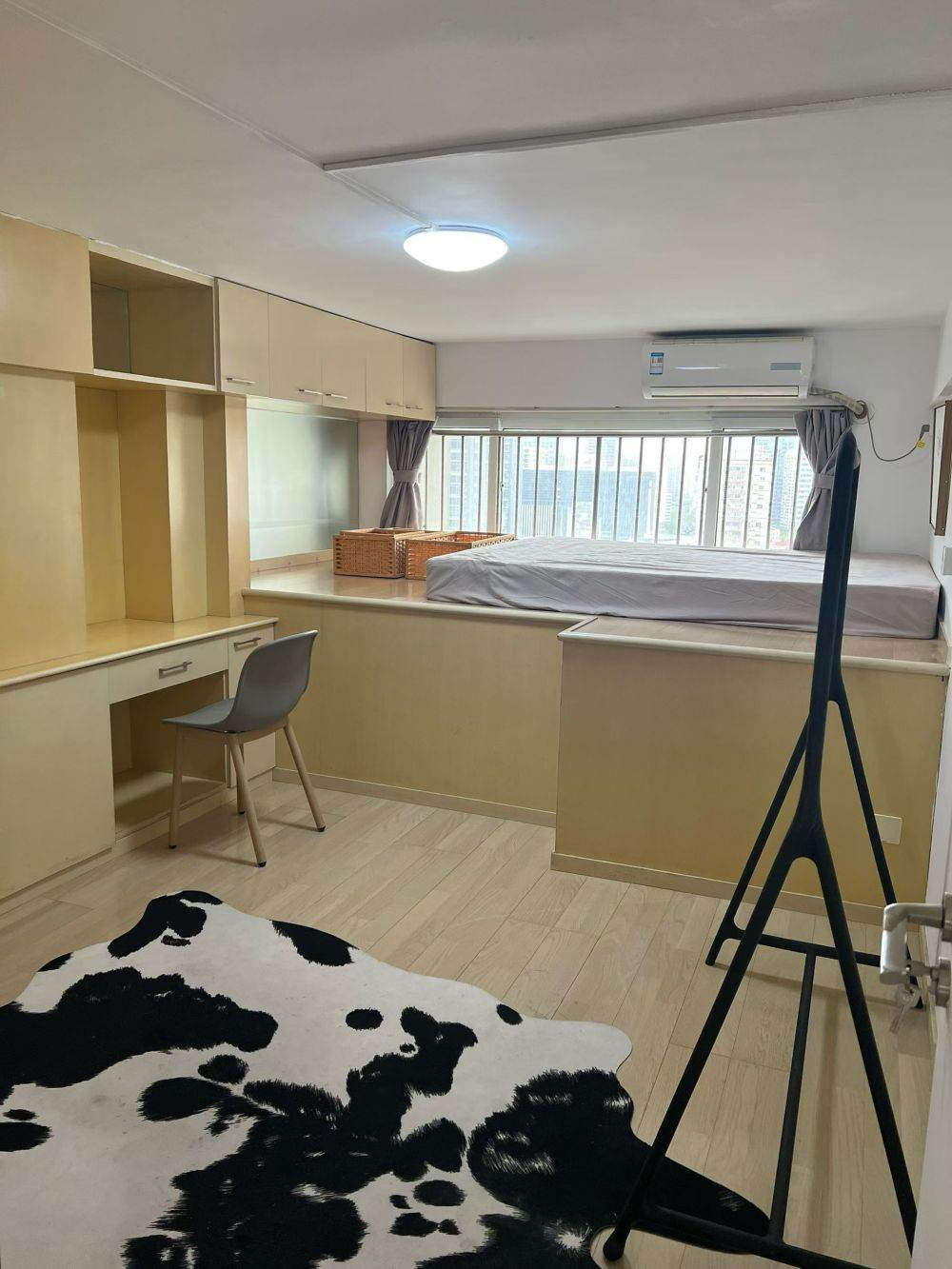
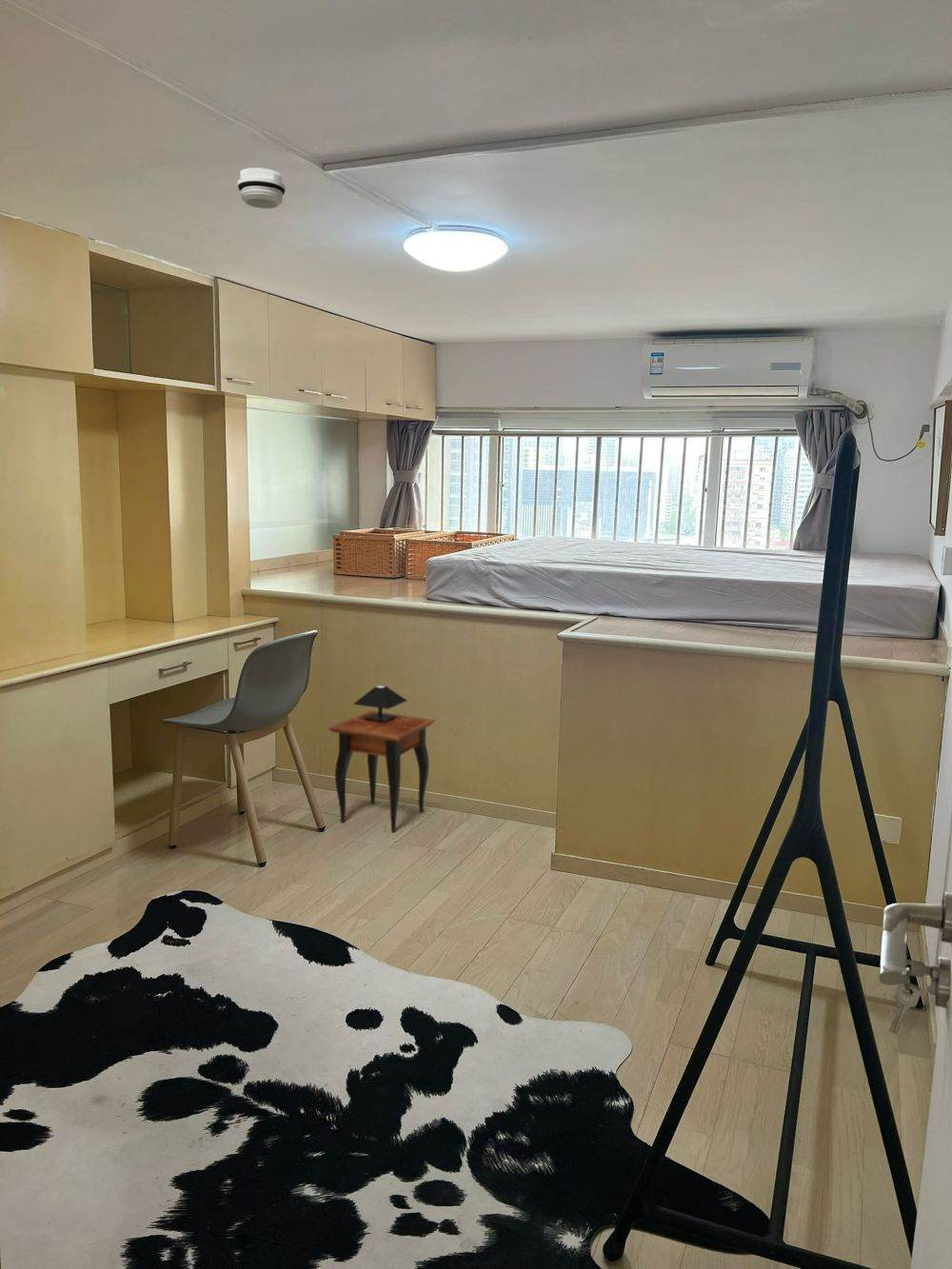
+ smoke detector [237,167,287,209]
+ side table [328,684,436,833]
